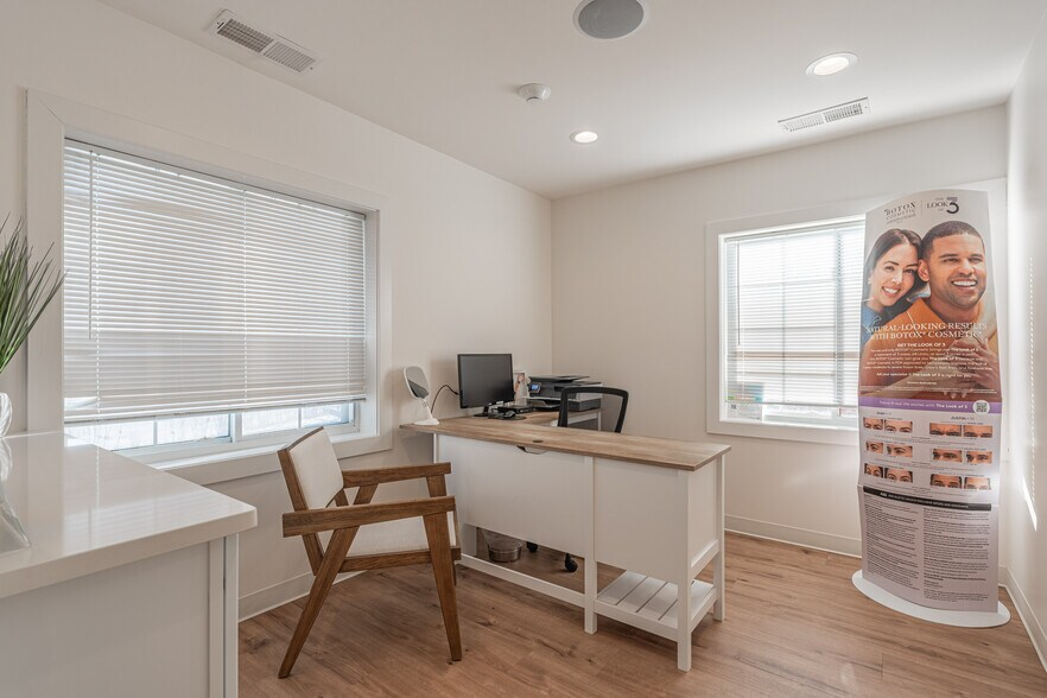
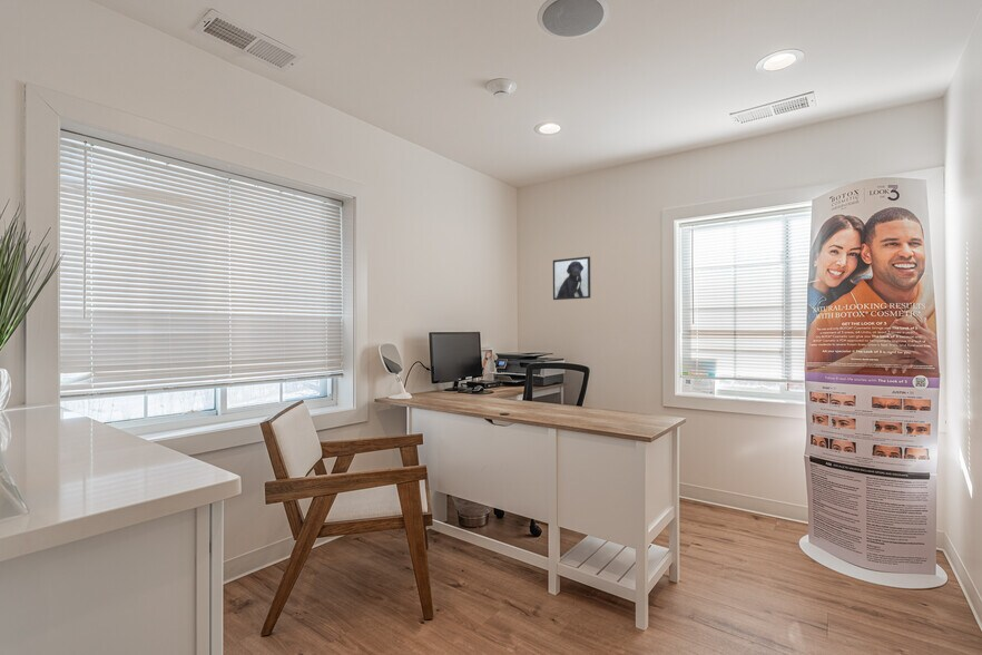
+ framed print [552,255,591,301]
